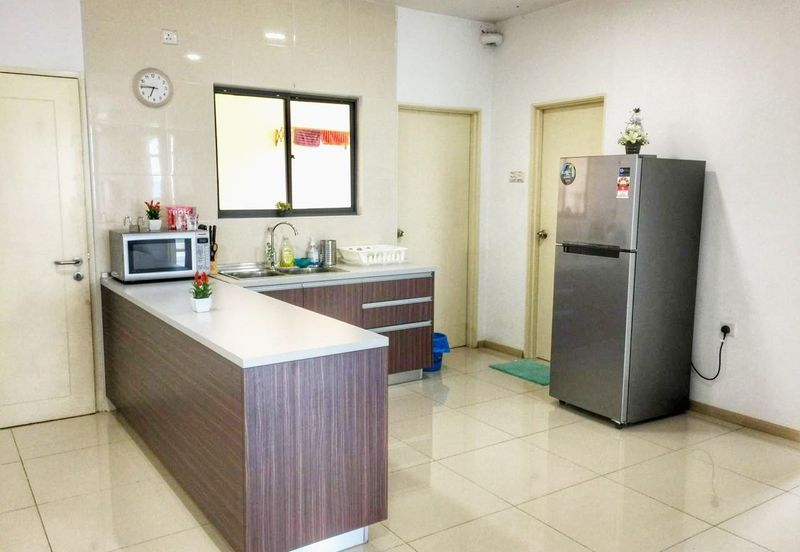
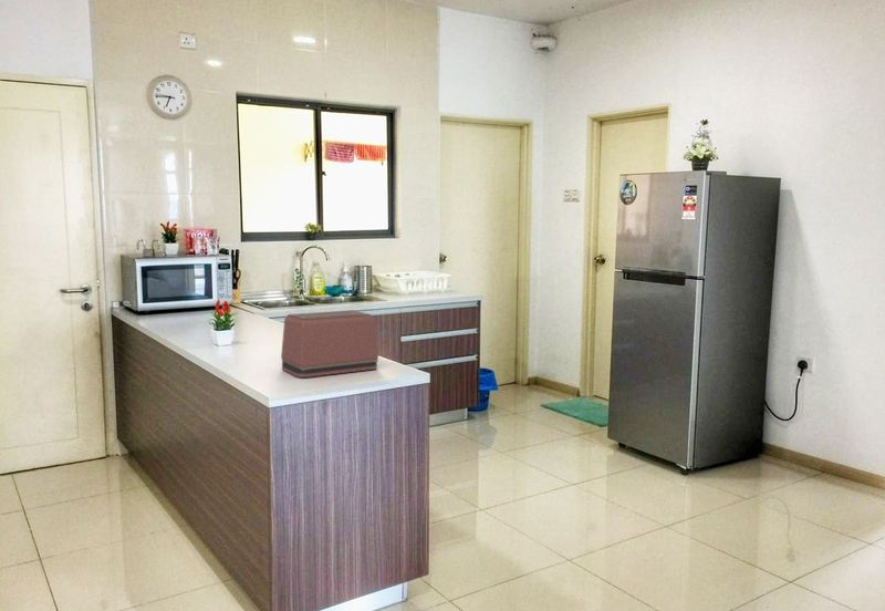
+ toaster [280,309,379,379]
